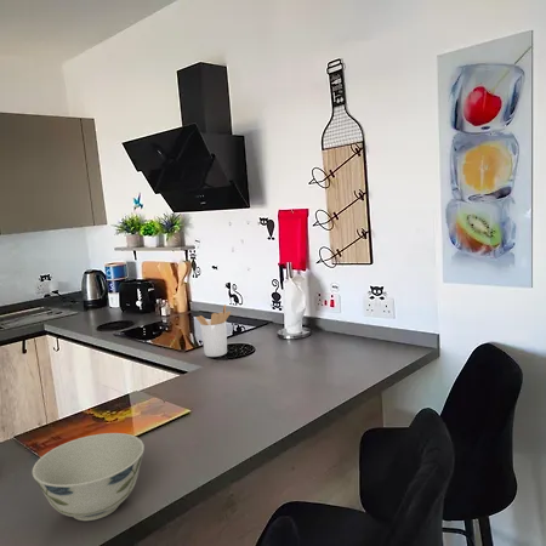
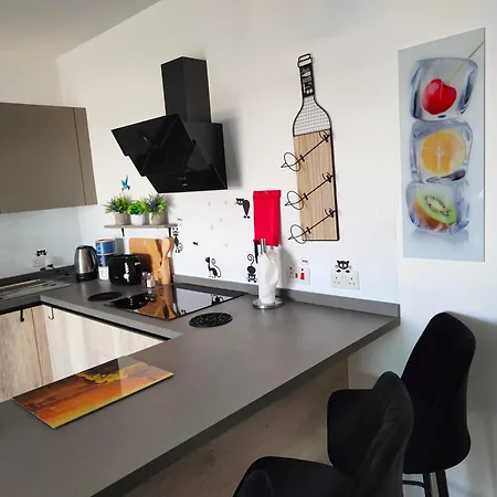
- bowl [32,432,146,522]
- utensil holder [195,303,232,358]
